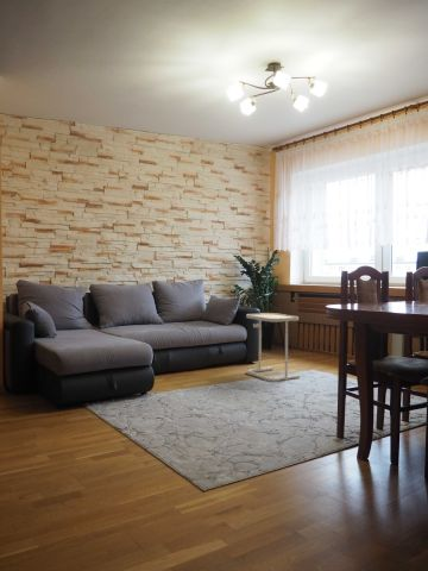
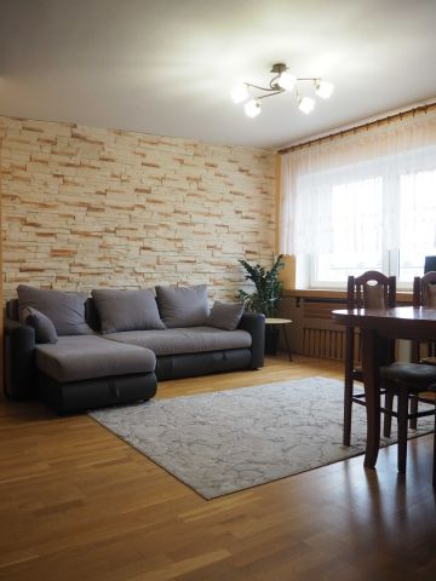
- side table [245,312,301,383]
